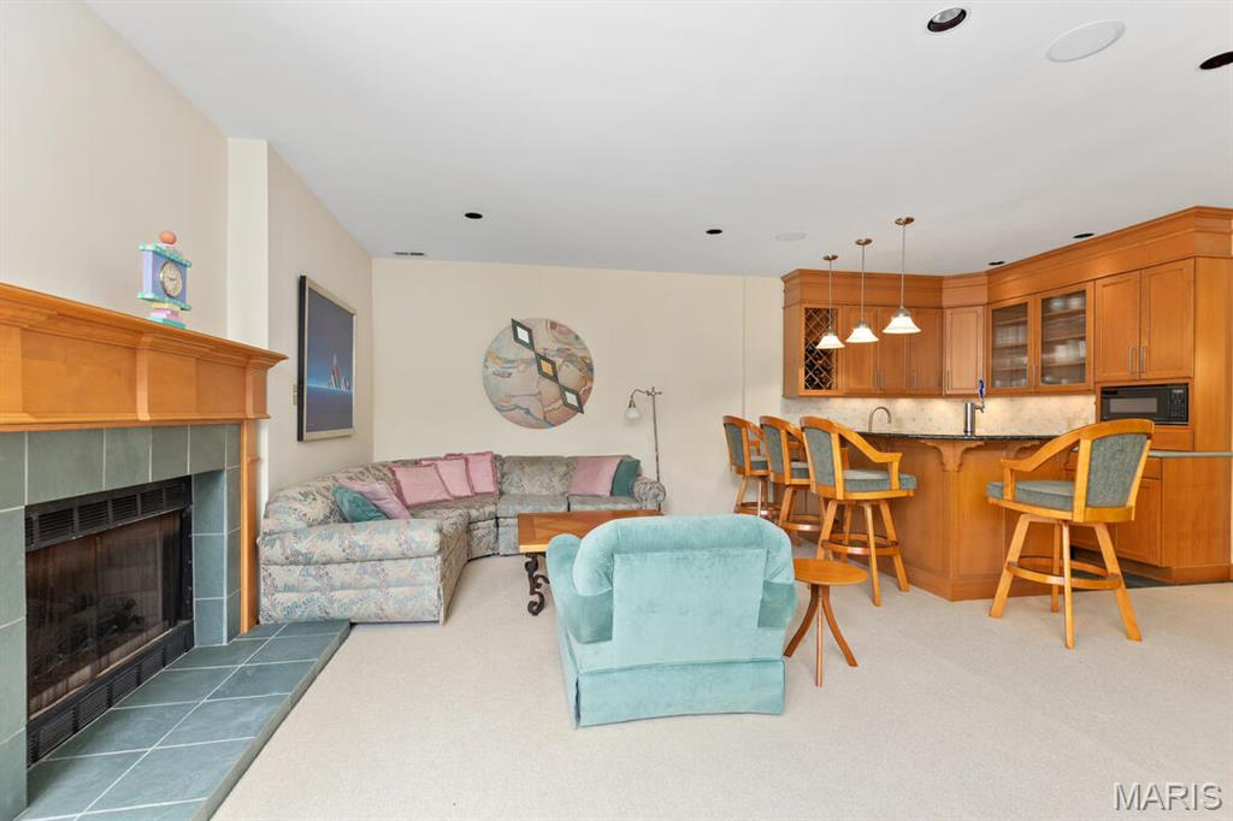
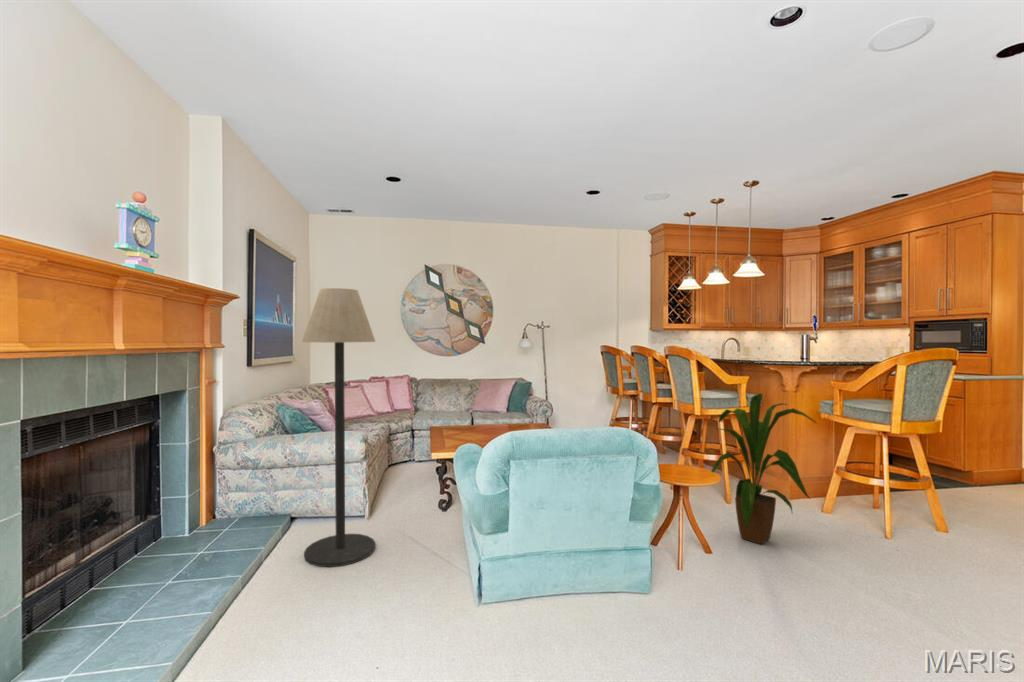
+ floor lamp [300,287,377,568]
+ house plant [710,392,818,545]
